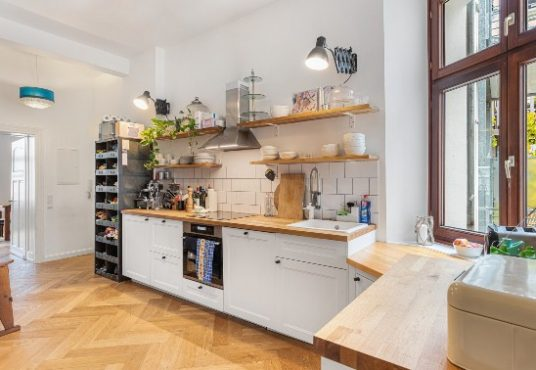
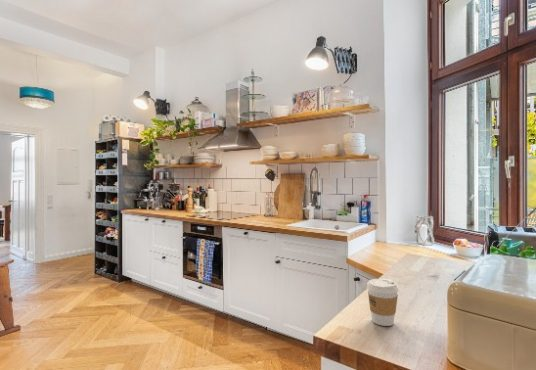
+ coffee cup [366,278,399,327]
